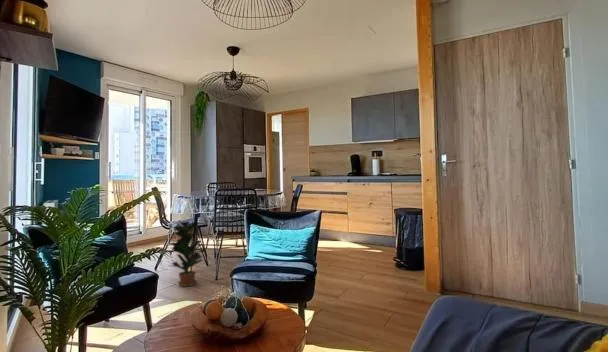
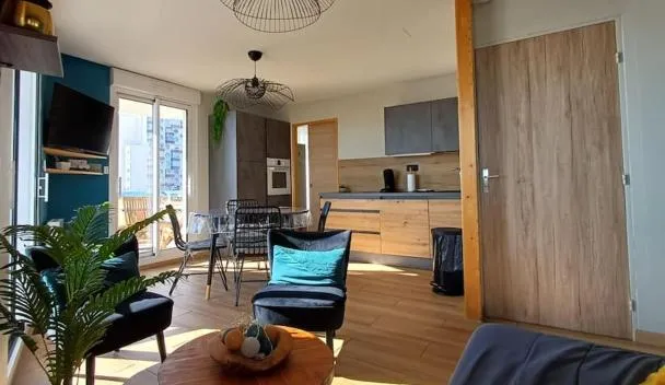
- potted plant [166,220,207,288]
